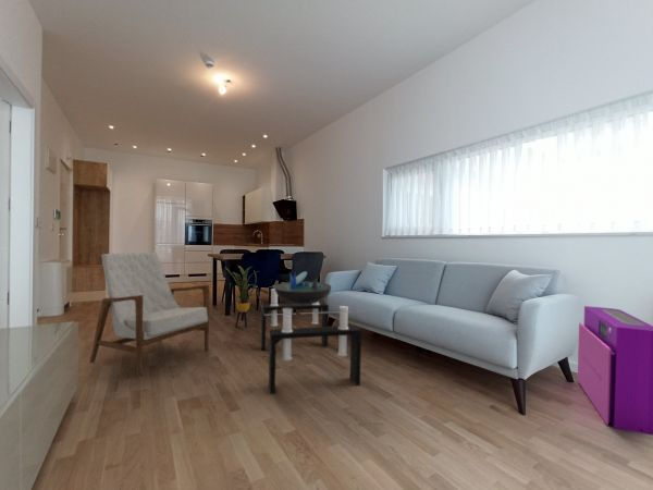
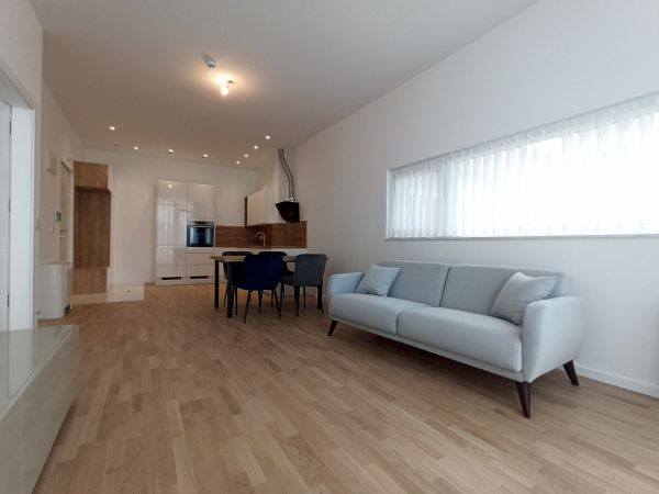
- armchair [88,252,211,378]
- house plant [220,265,263,329]
- air purifier [577,305,653,437]
- decorative bowl [273,270,332,305]
- coffee table [256,285,377,395]
